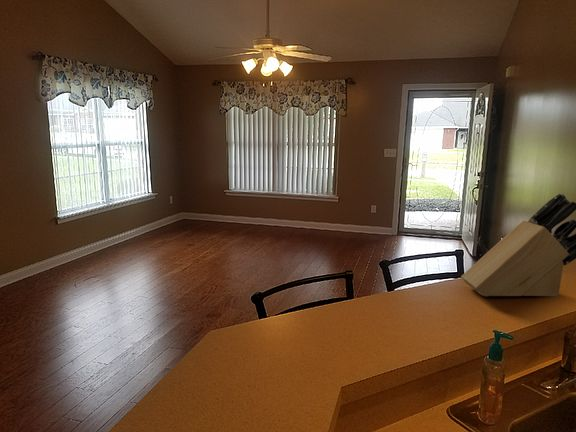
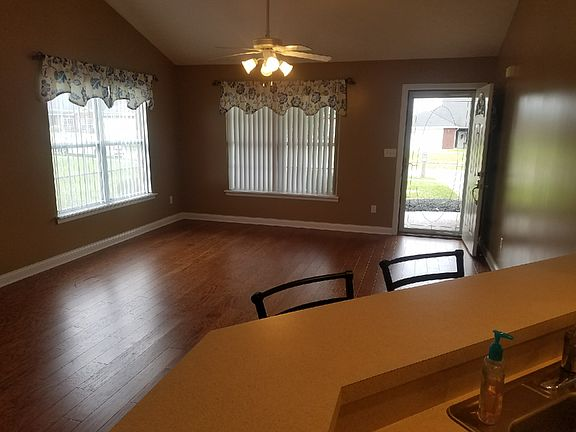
- knife block [460,192,576,298]
